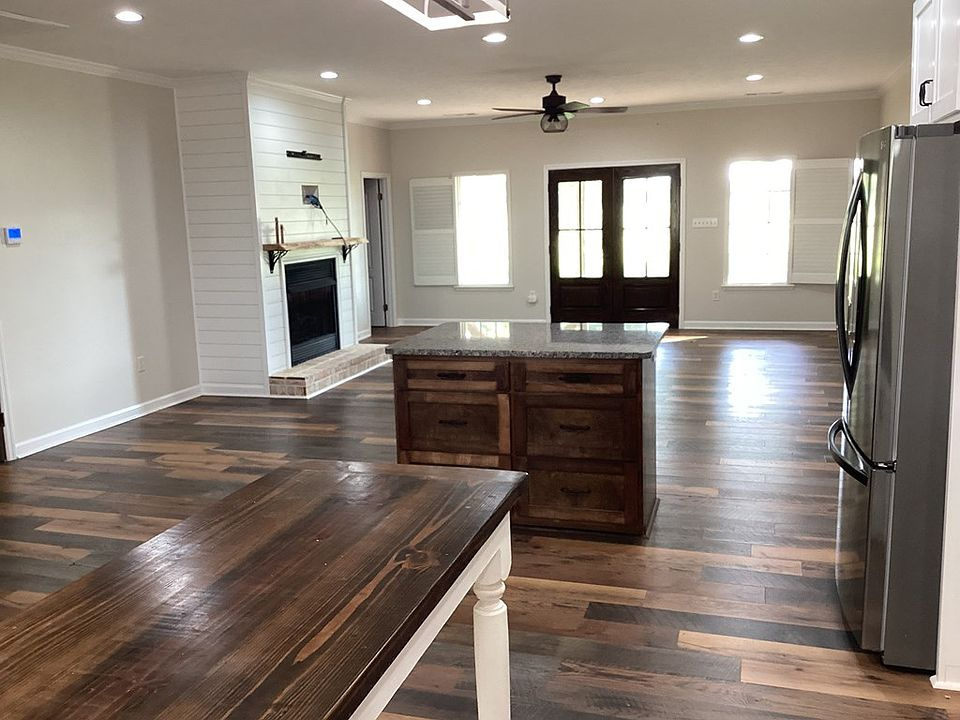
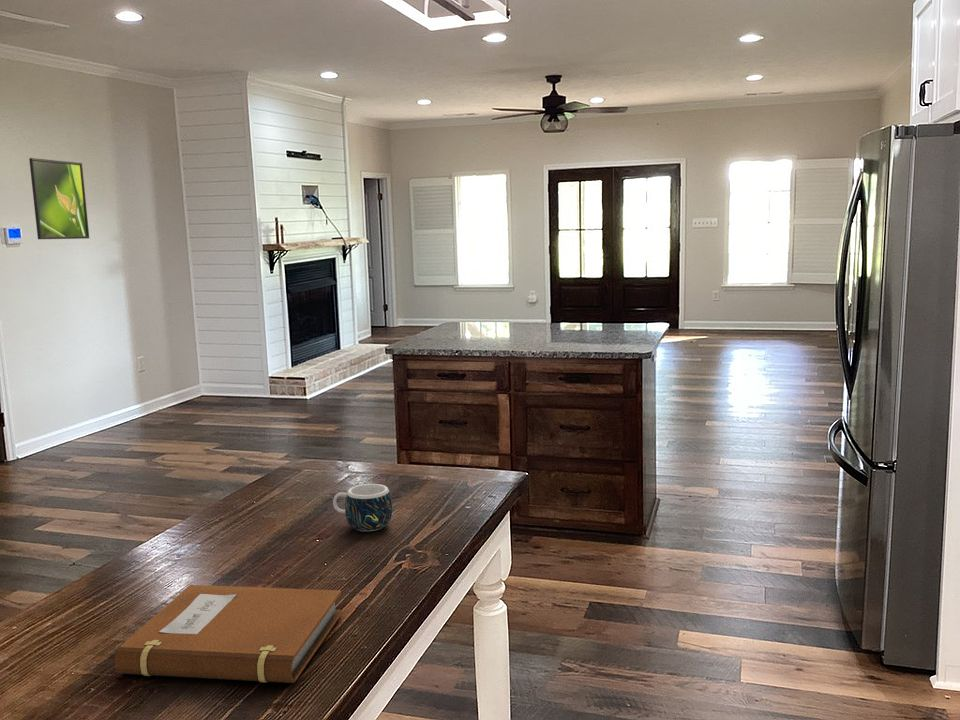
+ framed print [28,157,90,240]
+ mug [332,483,393,532]
+ notebook [114,584,343,684]
